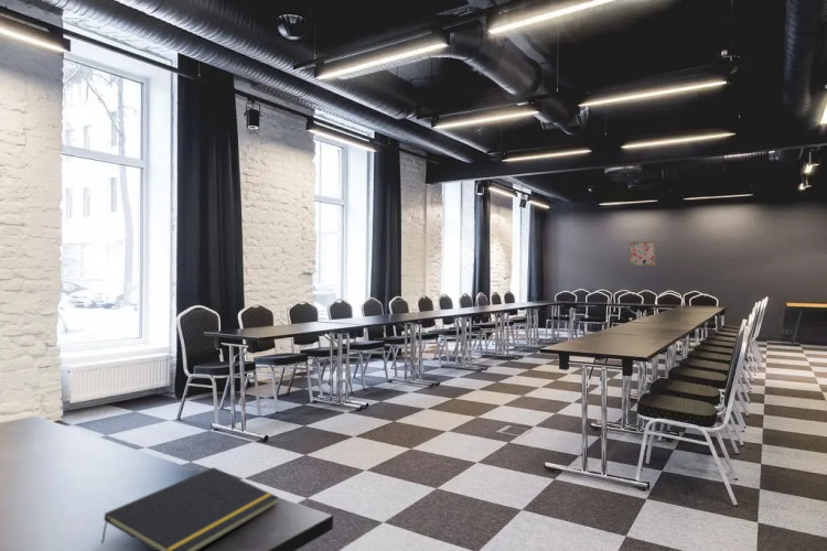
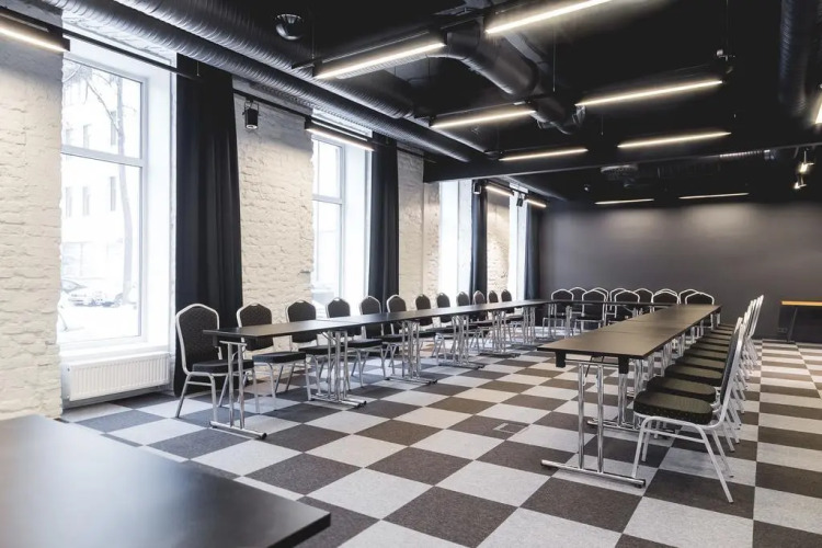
- notepad [100,466,280,551]
- wall art [629,240,656,267]
